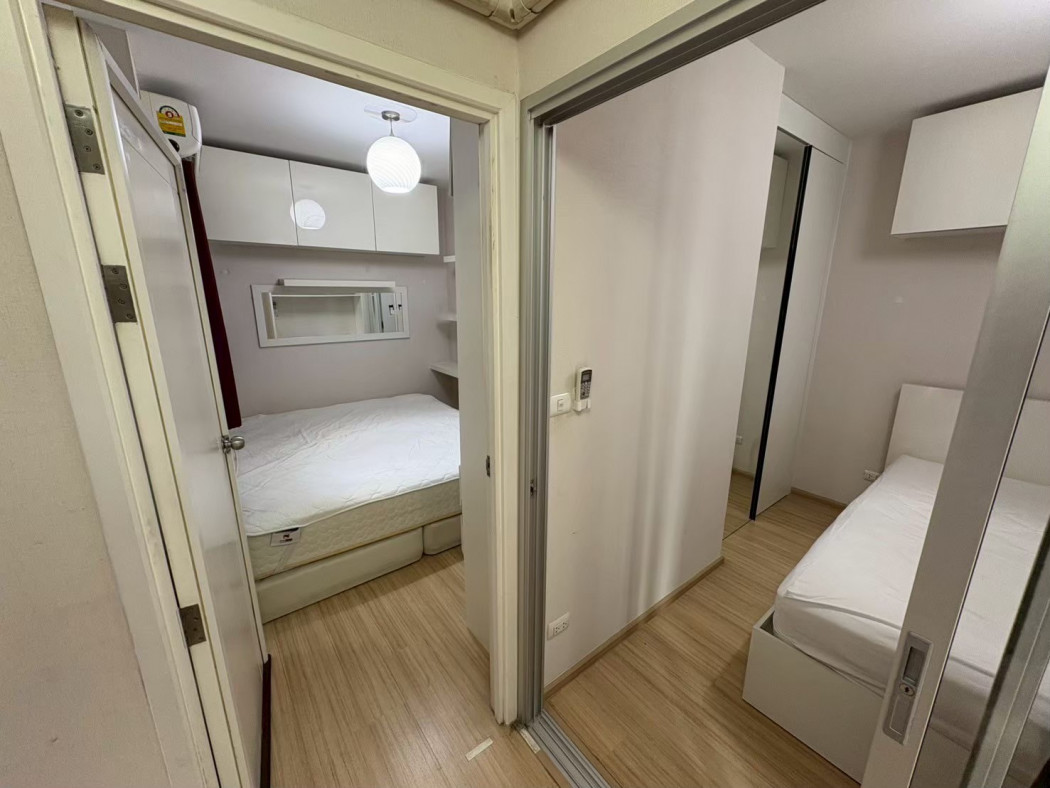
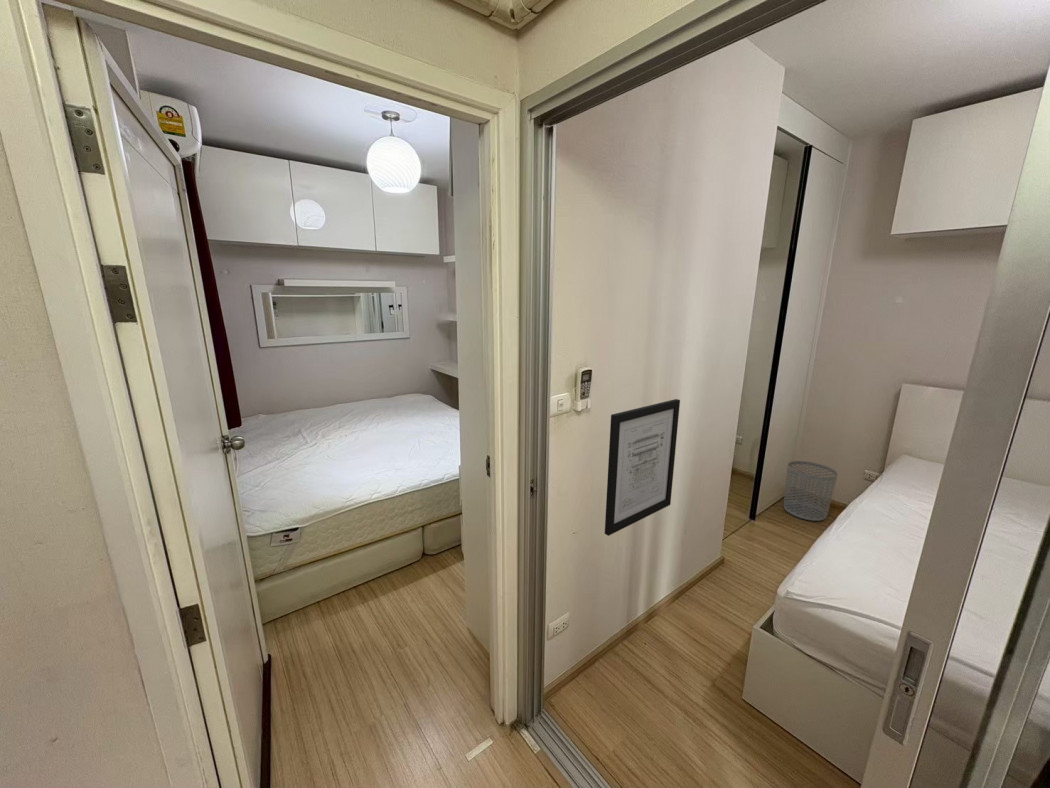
+ wall art [604,398,681,537]
+ waste bin [783,460,838,522]
